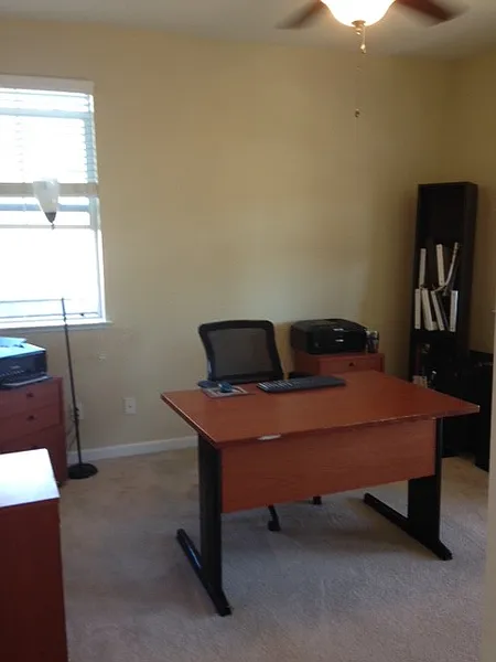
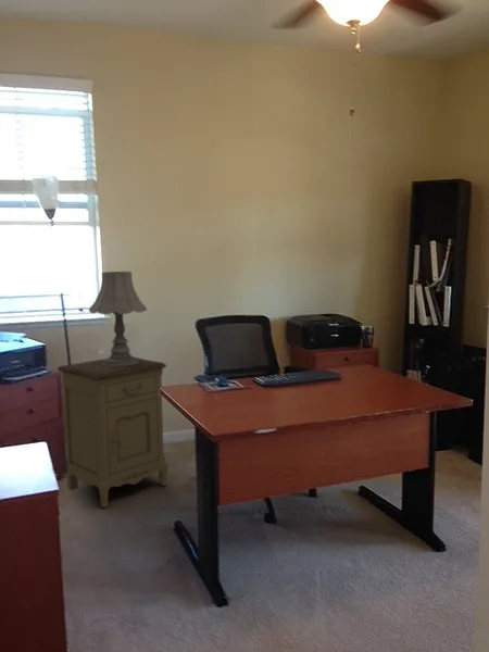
+ nightstand [57,356,170,509]
+ table lamp [88,271,148,365]
